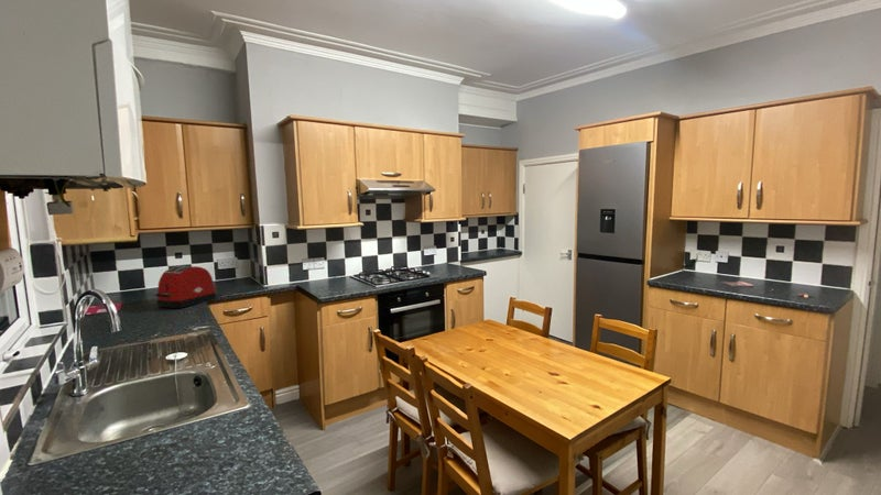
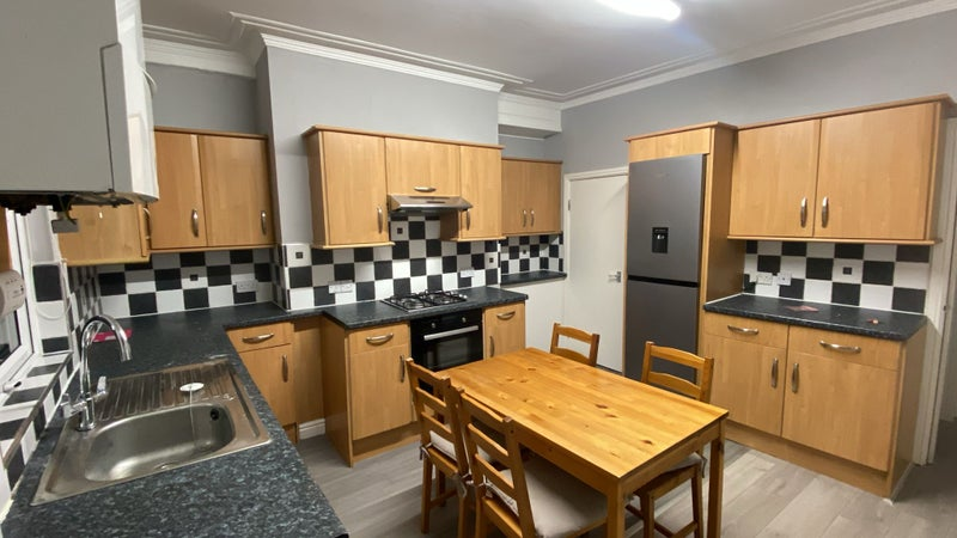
- toaster [154,265,217,309]
